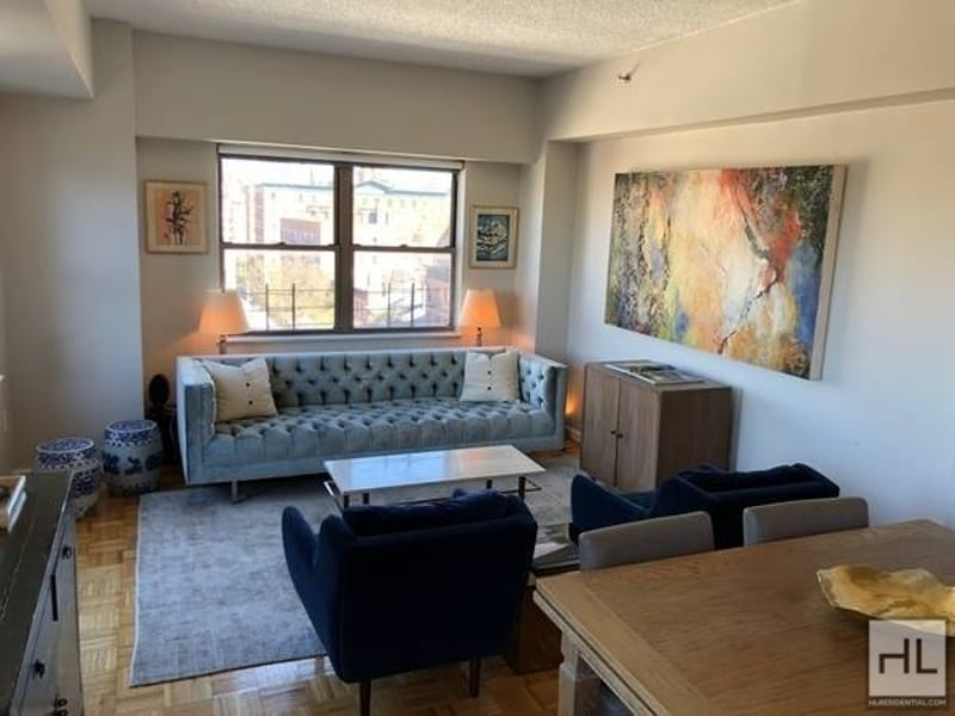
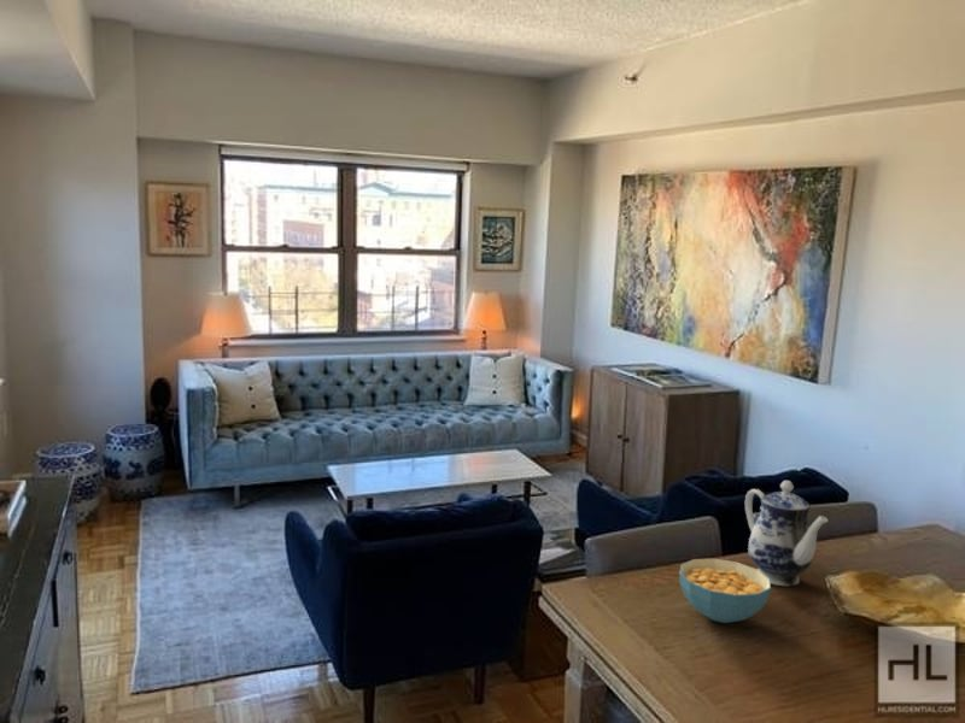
+ cereal bowl [678,558,772,624]
+ teapot [744,480,829,587]
